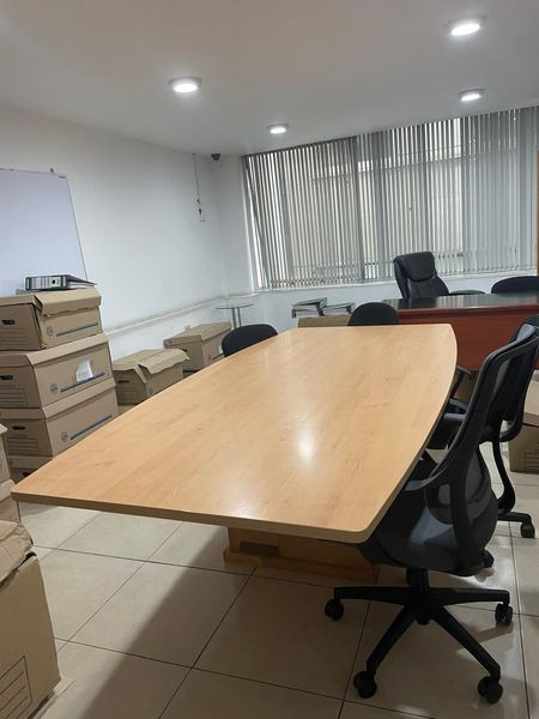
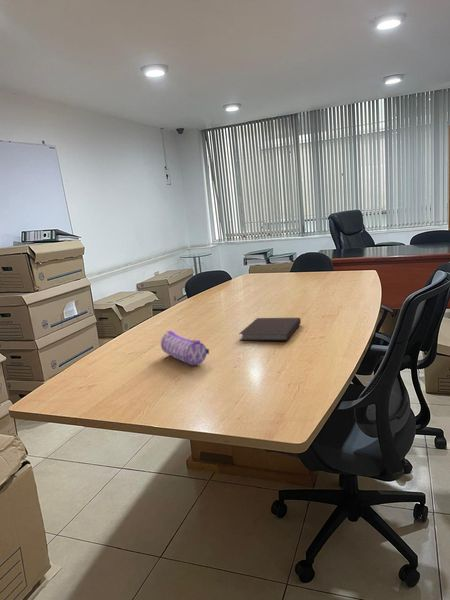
+ pencil case [160,329,210,366]
+ notebook [238,317,302,342]
